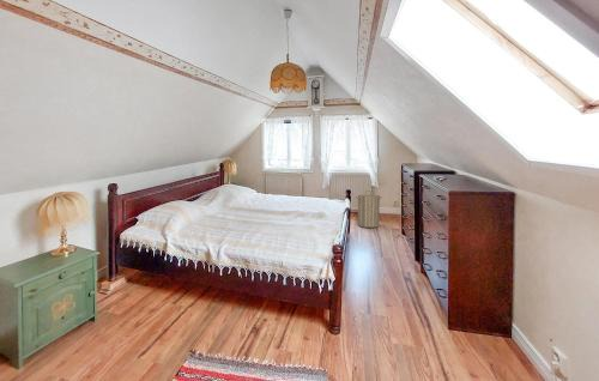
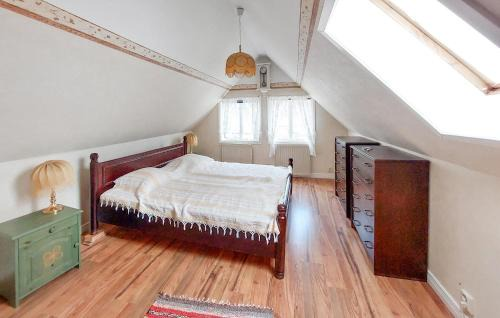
- laundry hamper [355,189,383,229]
